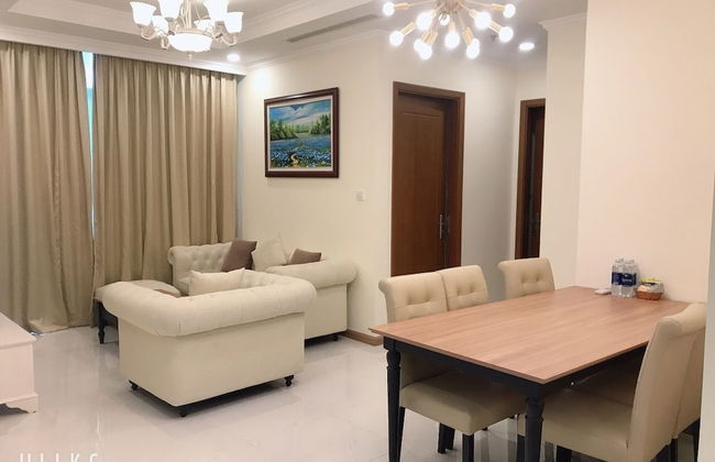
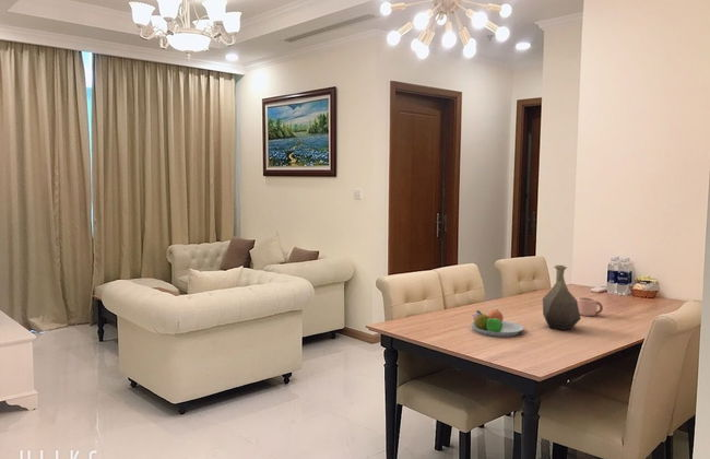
+ mug [576,296,604,317]
+ vase [542,264,582,331]
+ fruit bowl [470,308,525,338]
